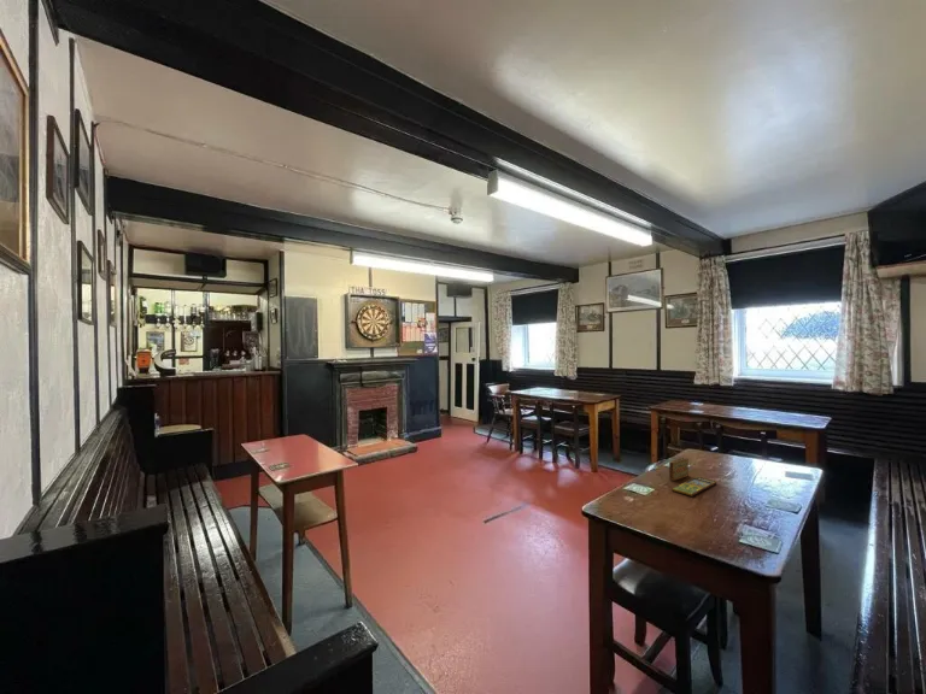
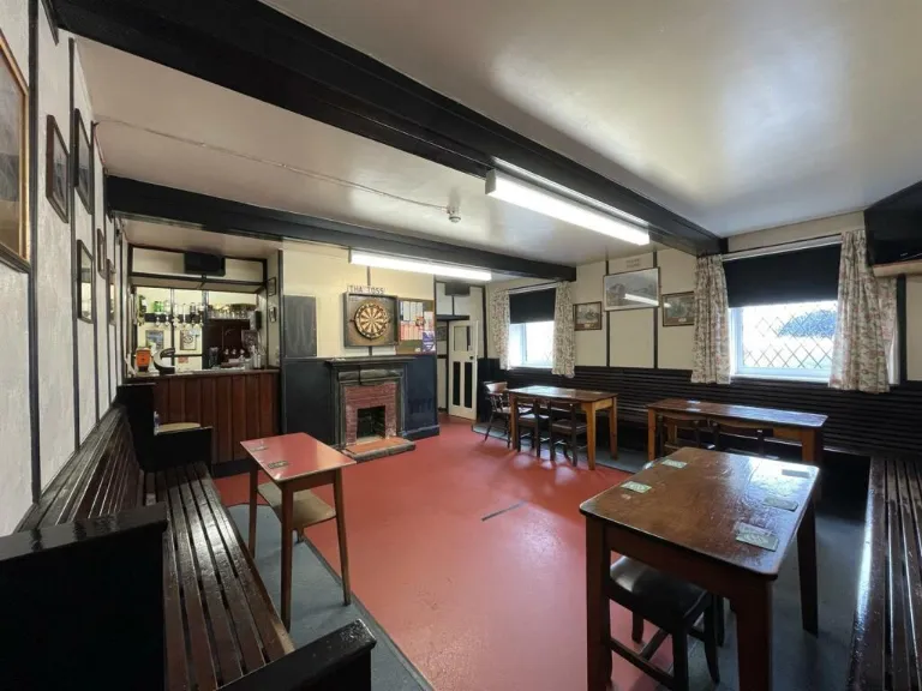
- board game [668,457,717,498]
